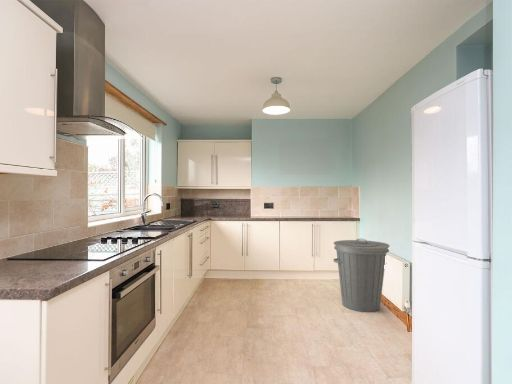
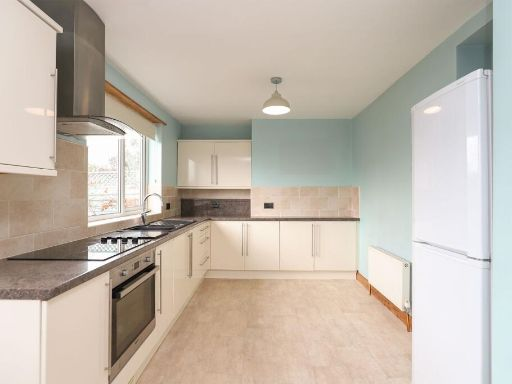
- trash can [333,238,391,313]
